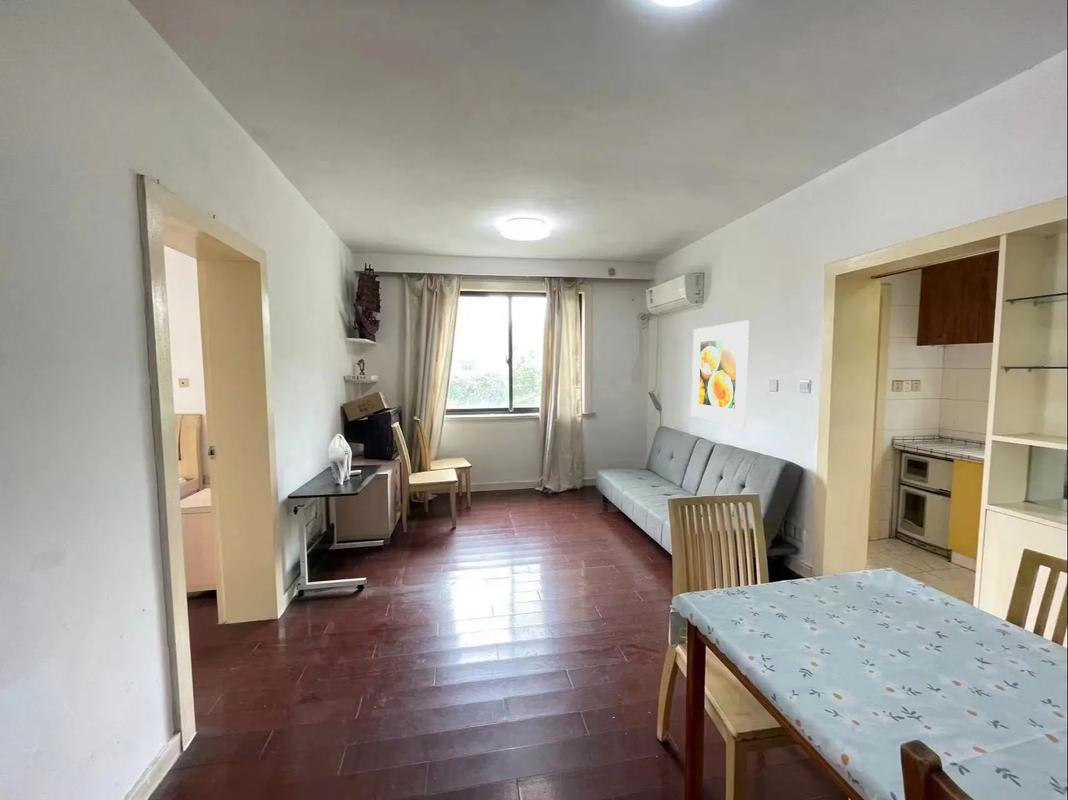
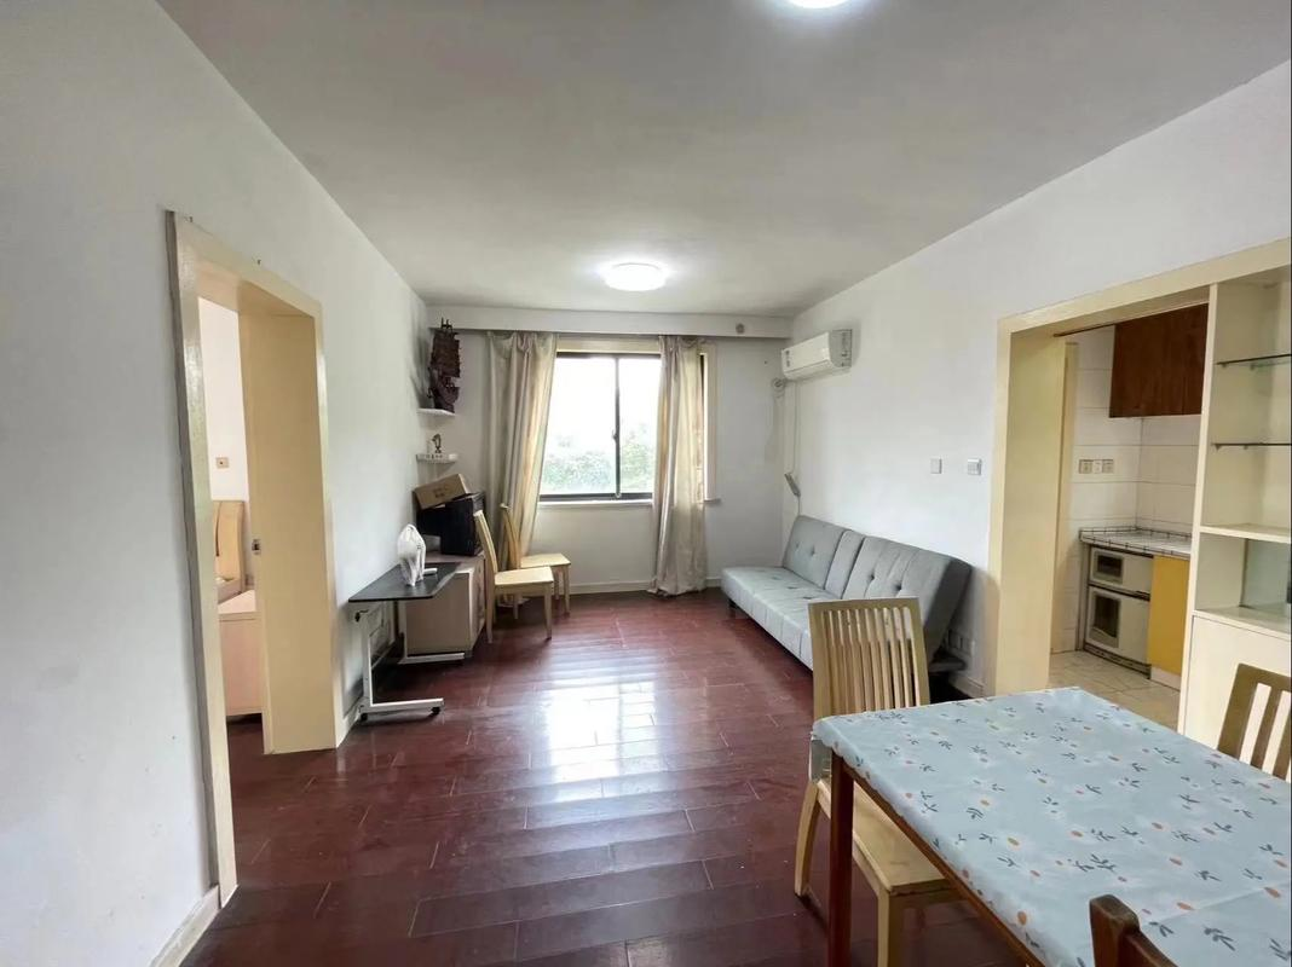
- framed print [691,319,750,427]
